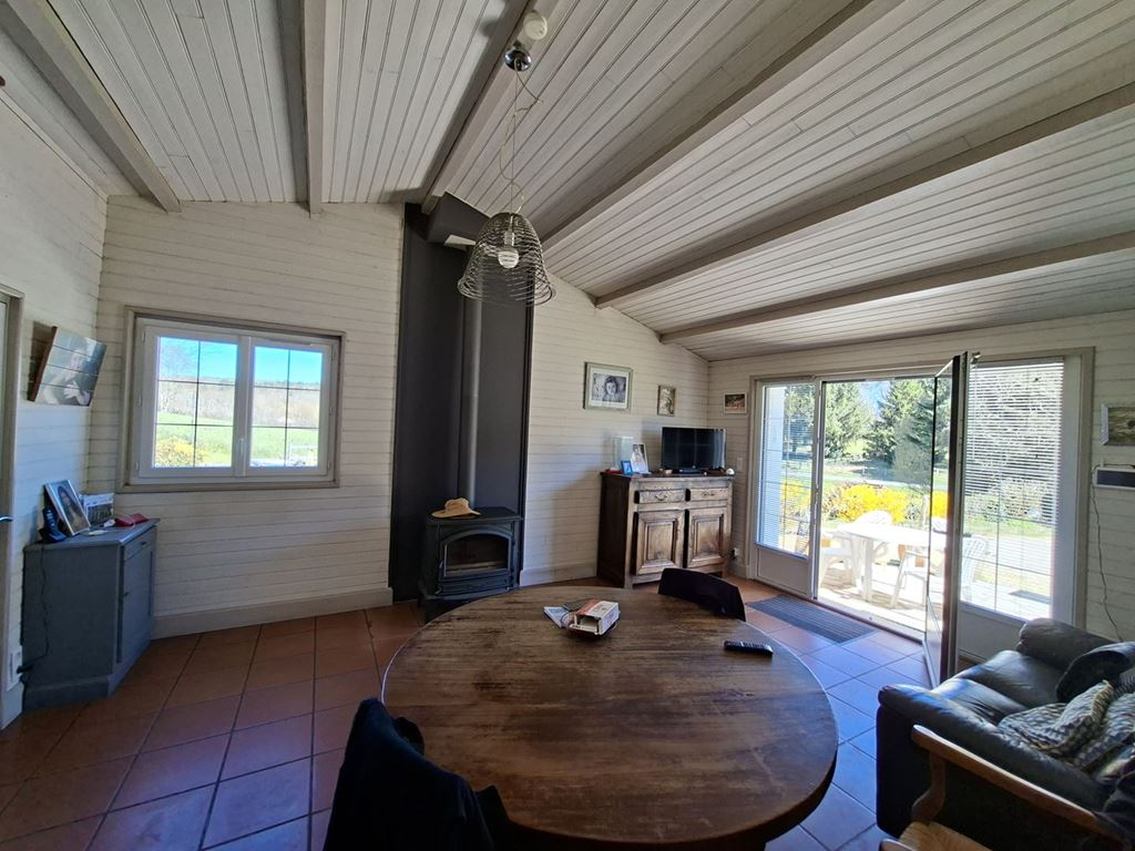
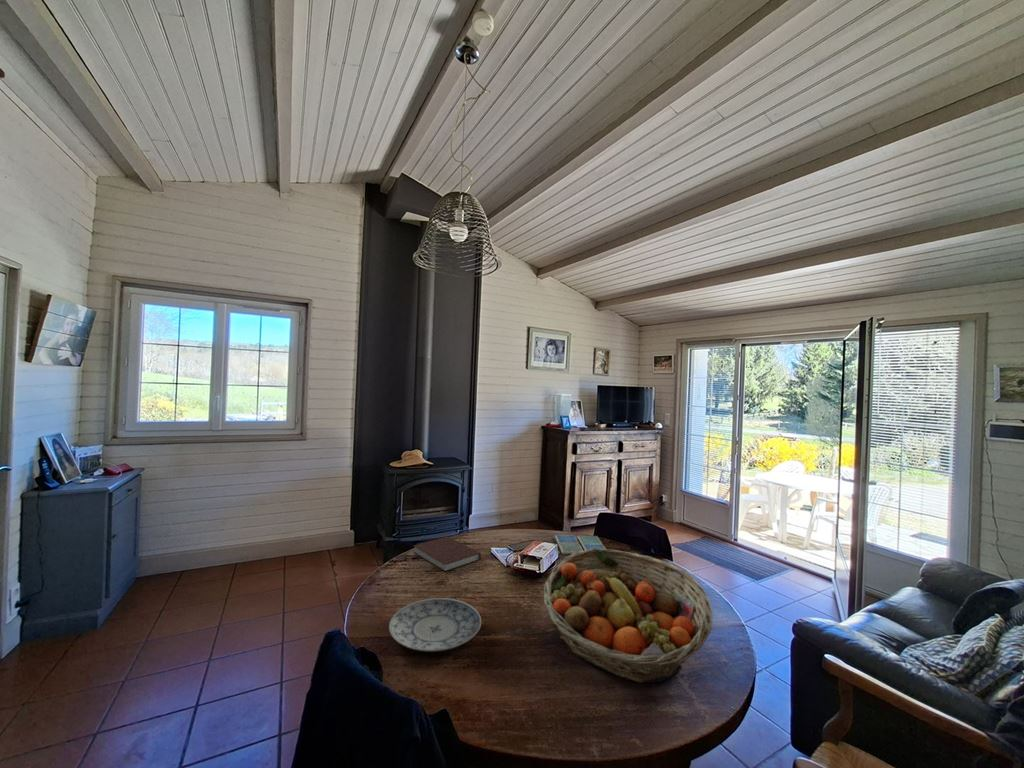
+ drink coaster [554,534,606,555]
+ notebook [412,535,482,573]
+ plate [388,597,482,653]
+ fruit basket [543,548,713,684]
